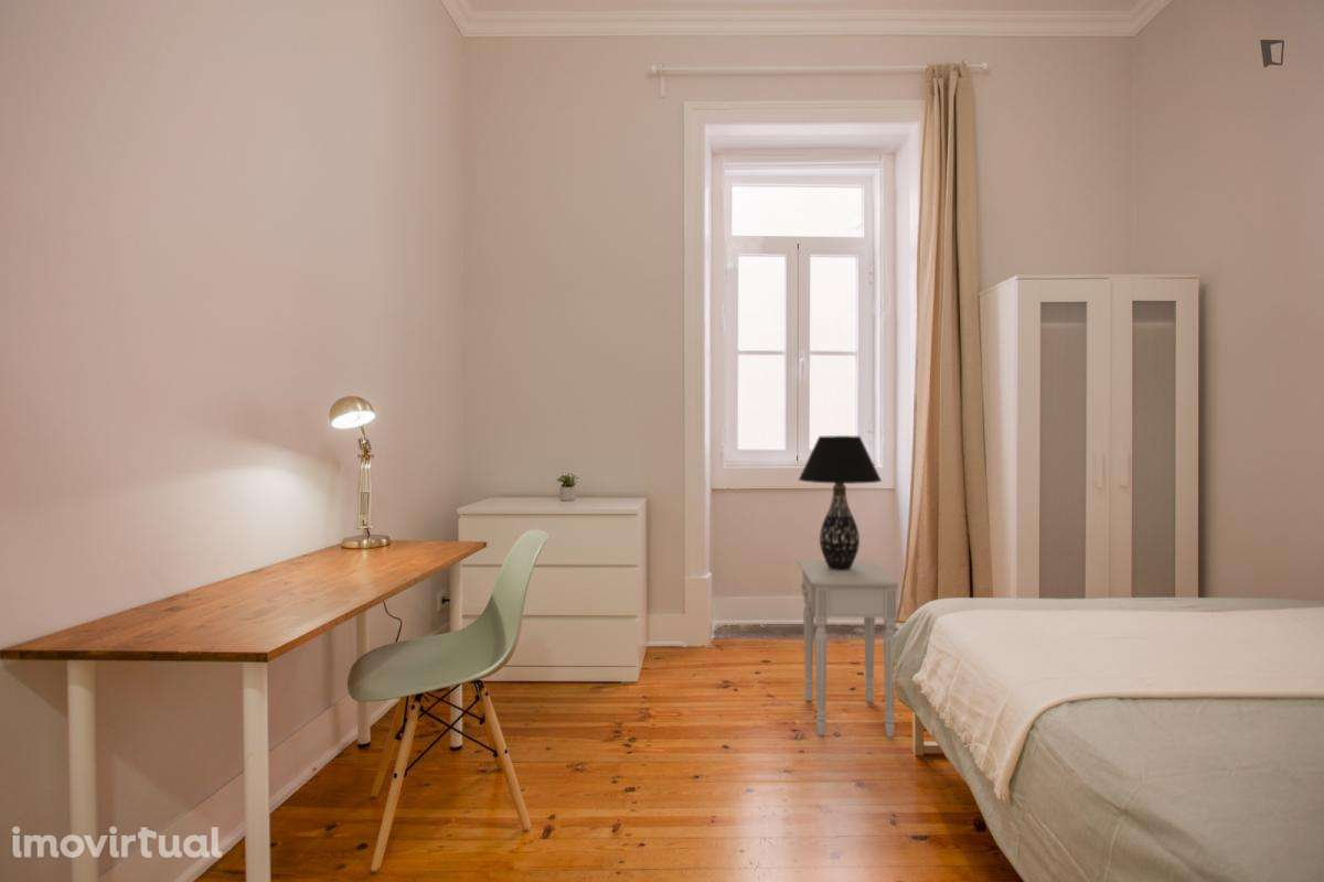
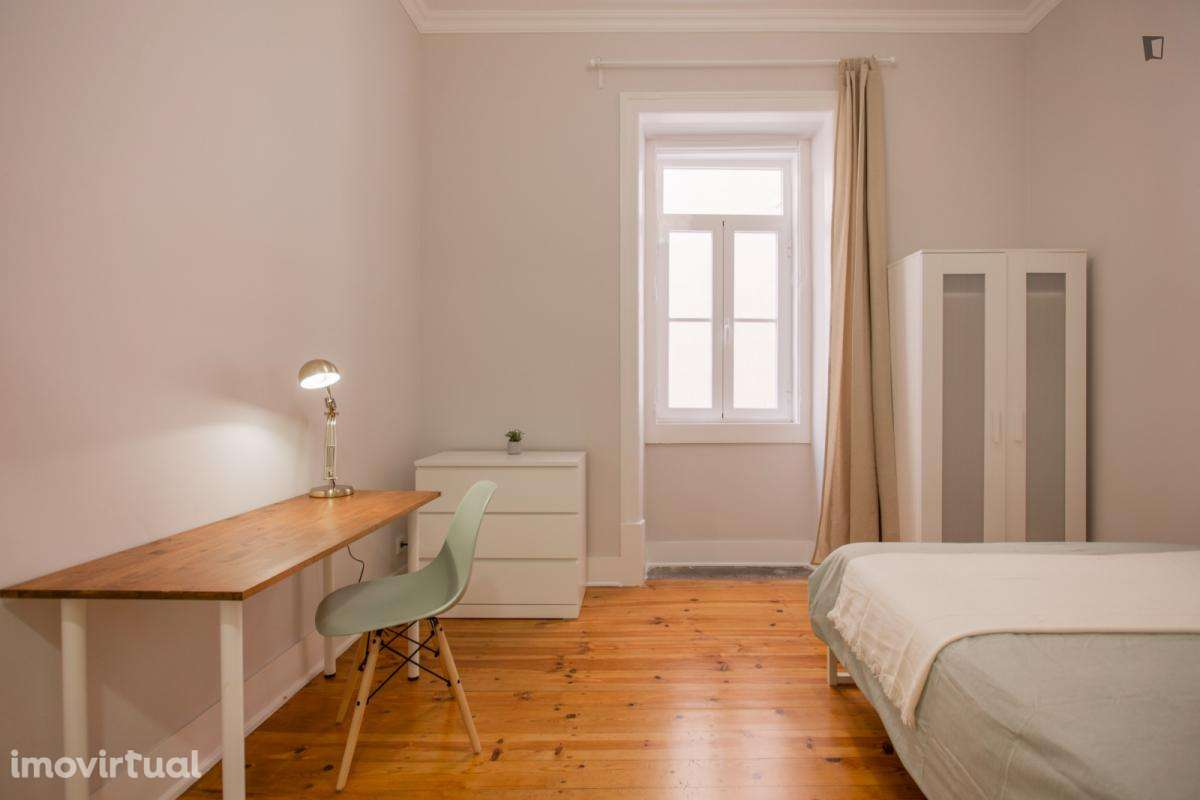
- nightstand [797,559,900,739]
- table lamp [798,434,883,571]
